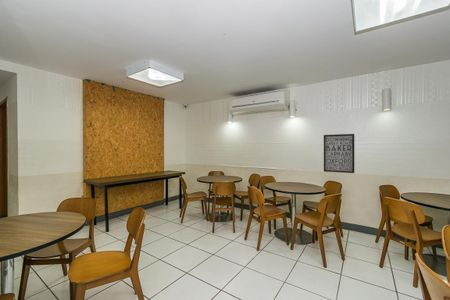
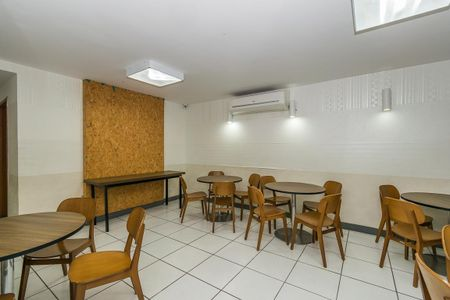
- wall art [323,133,355,174]
